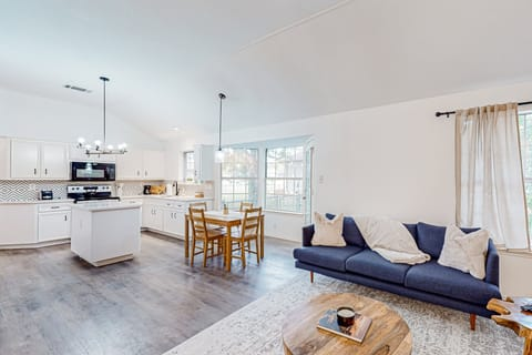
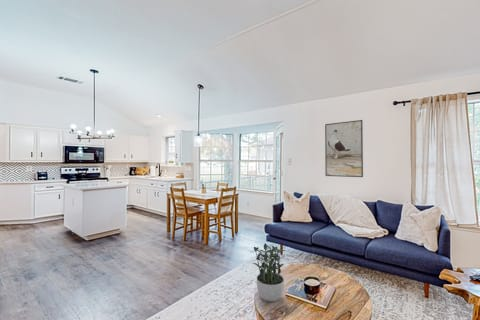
+ potted plant [249,242,286,302]
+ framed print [324,119,364,178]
